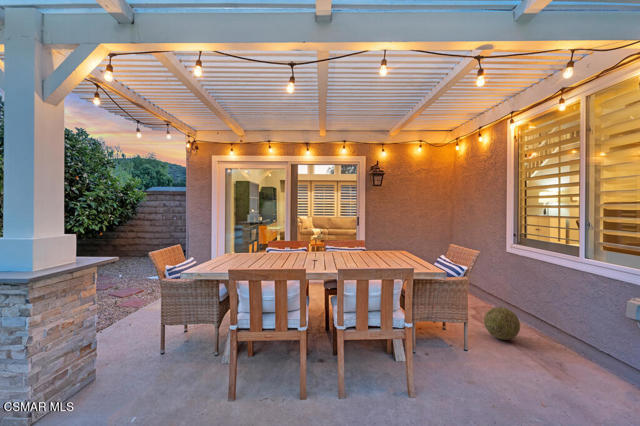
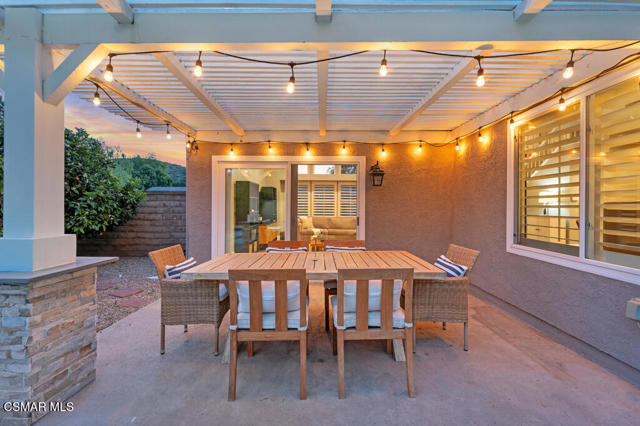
- decorative ball [483,306,521,341]
